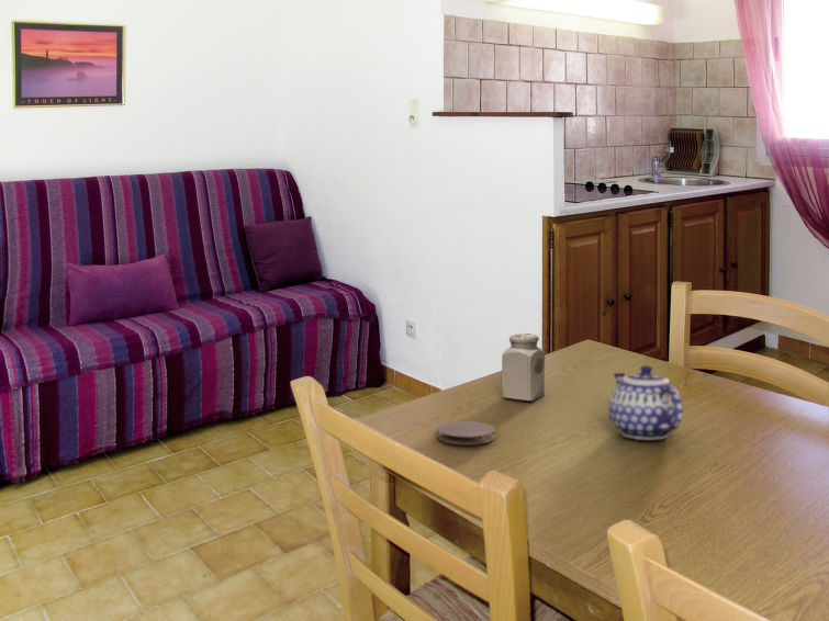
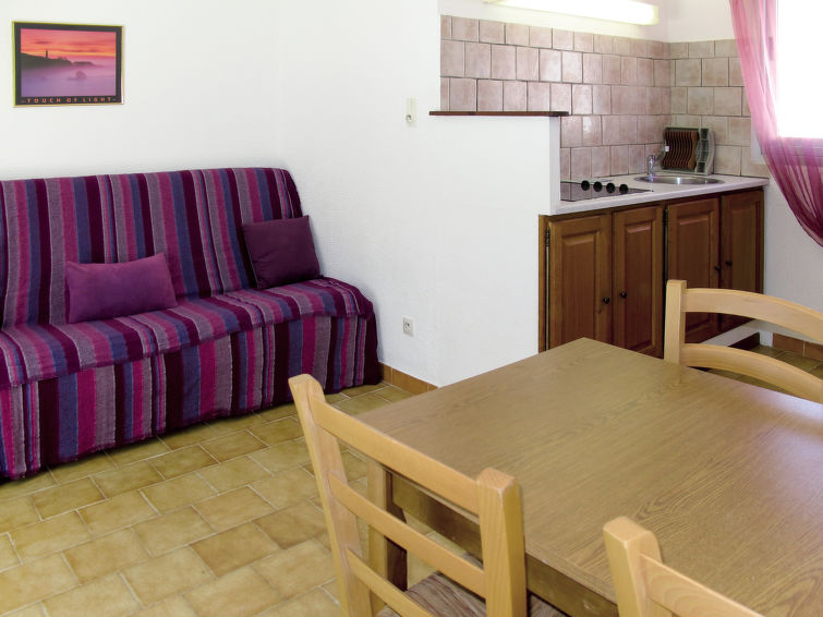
- coaster [436,420,496,445]
- salt shaker [501,332,546,402]
- teapot [607,364,684,441]
